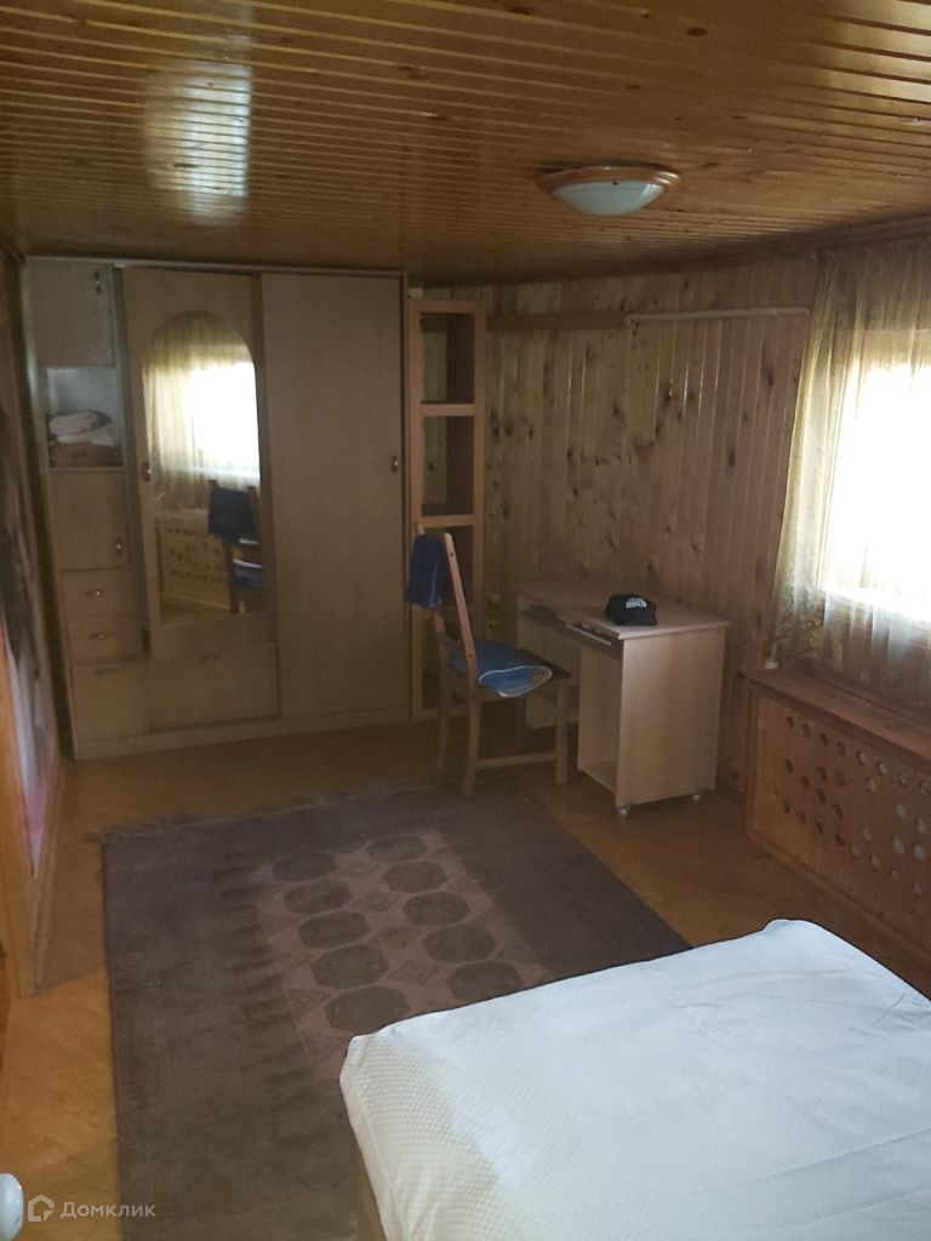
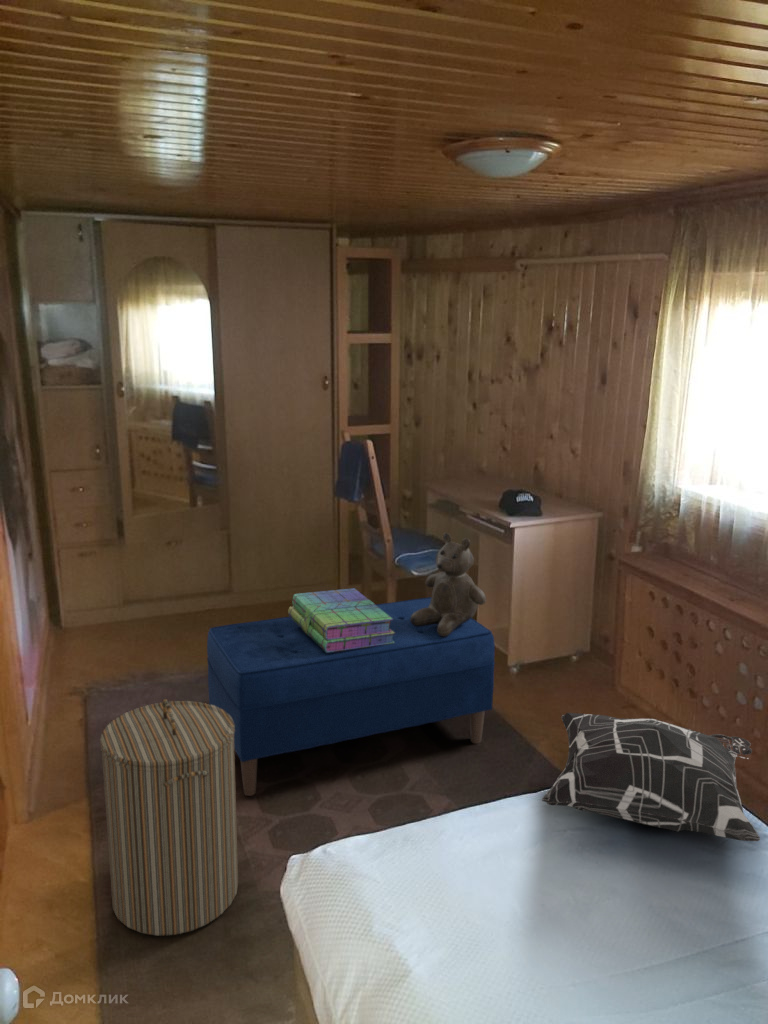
+ stack of books [287,587,396,653]
+ laundry hamper [99,698,239,937]
+ decorative pillow [541,712,761,842]
+ bench [206,596,496,797]
+ teddy bear [410,532,487,637]
